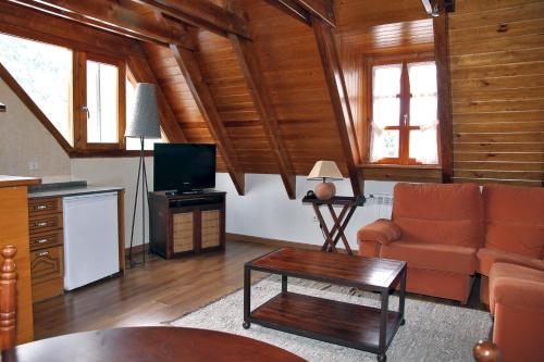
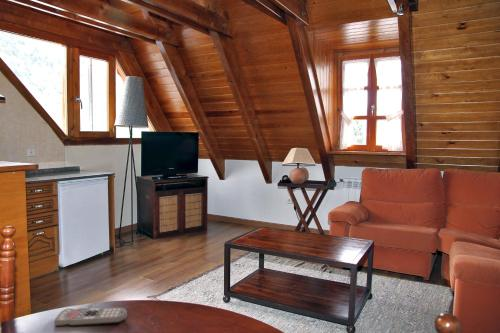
+ remote control [54,306,128,328]
